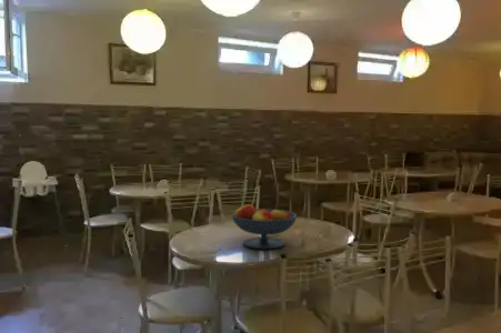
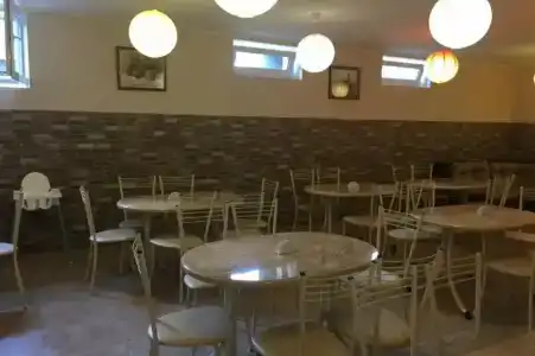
- fruit bowl [230,203,298,250]
